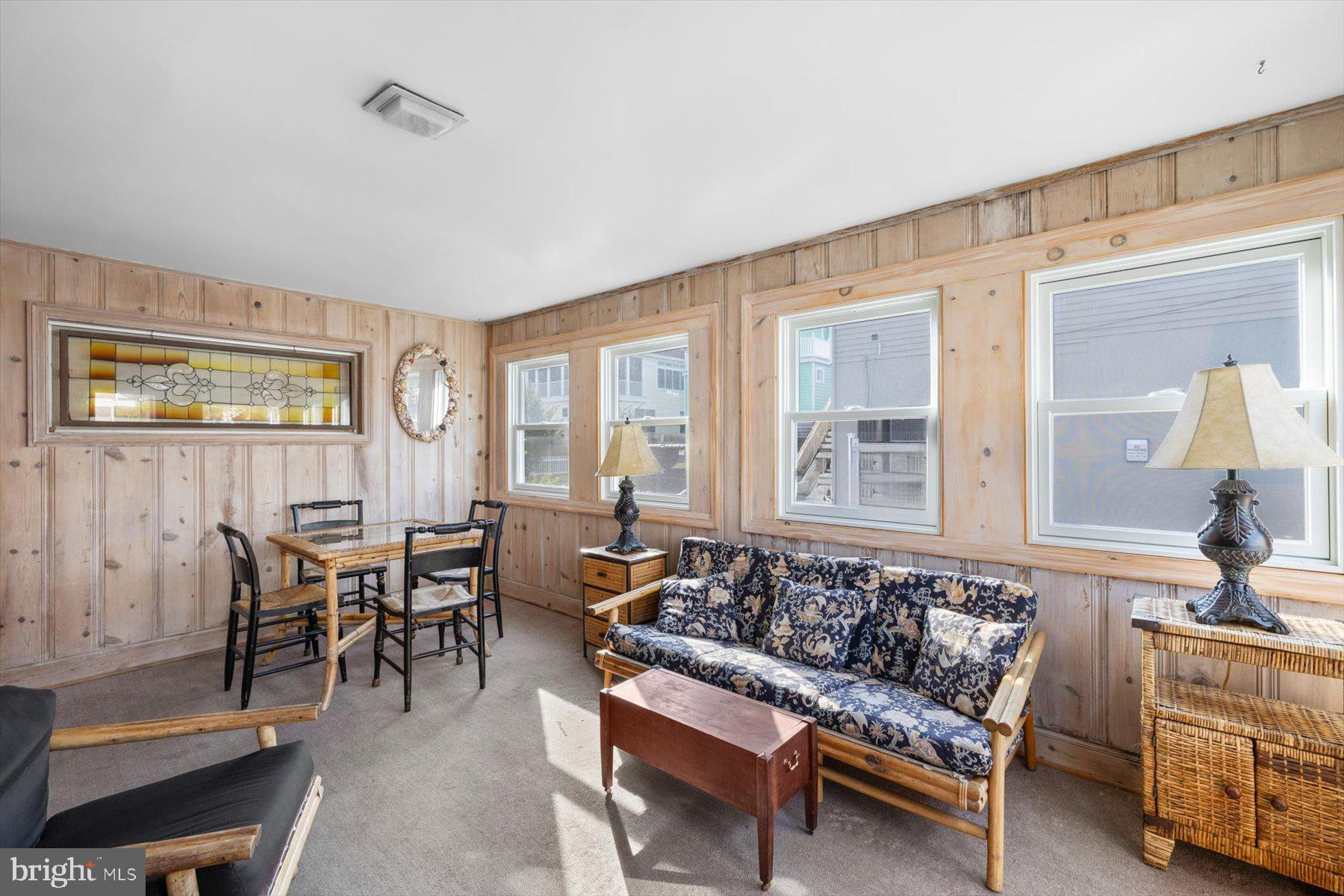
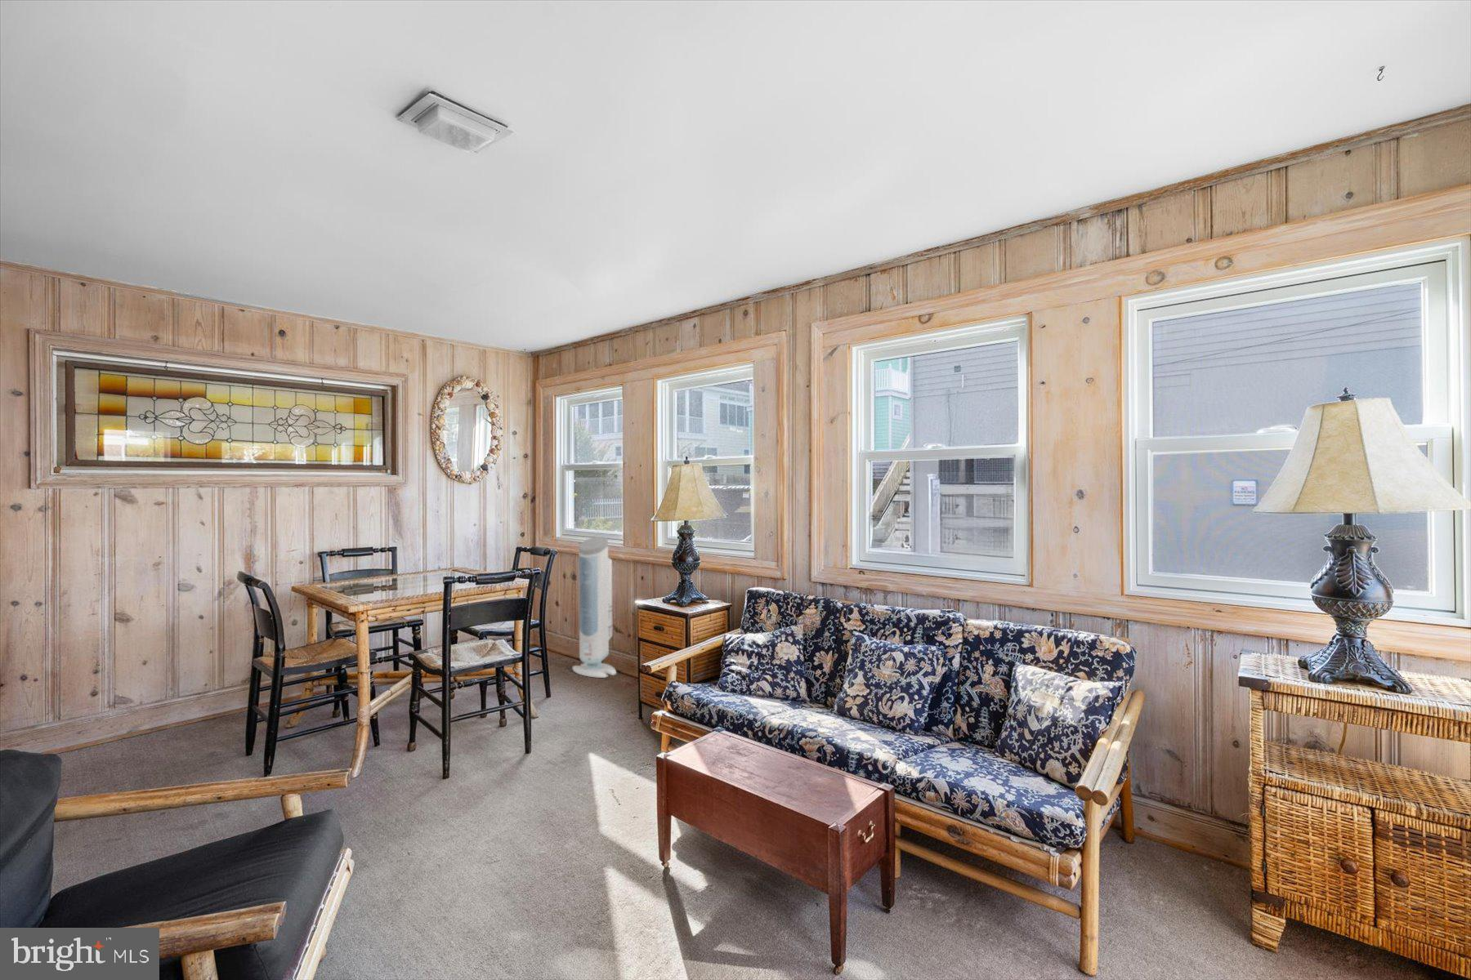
+ air purifier [572,536,617,678]
